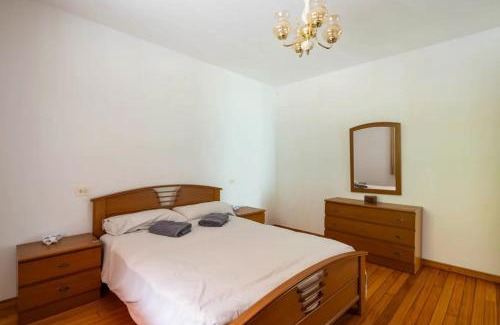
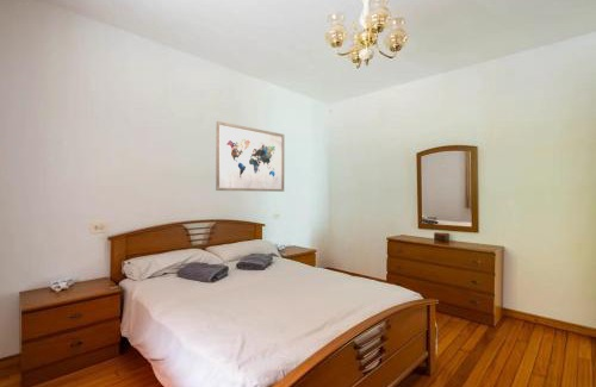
+ wall art [215,120,286,193]
